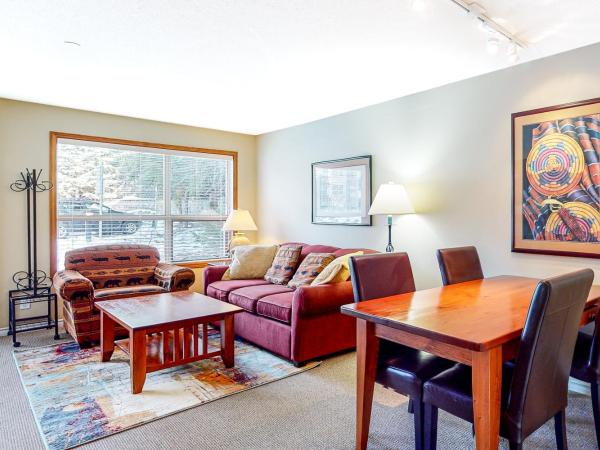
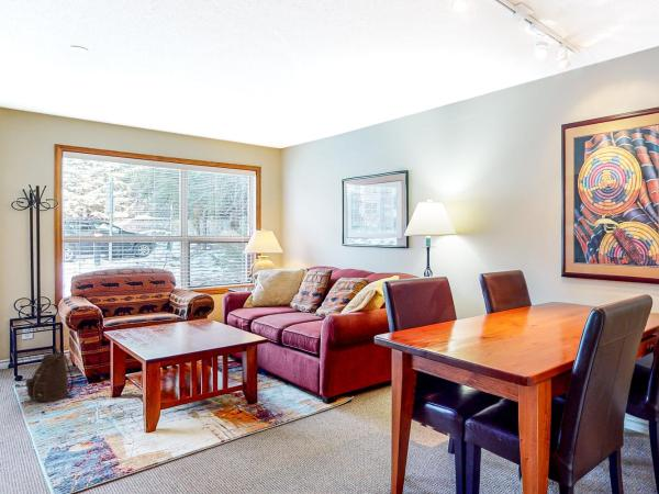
+ backpack [25,348,75,403]
